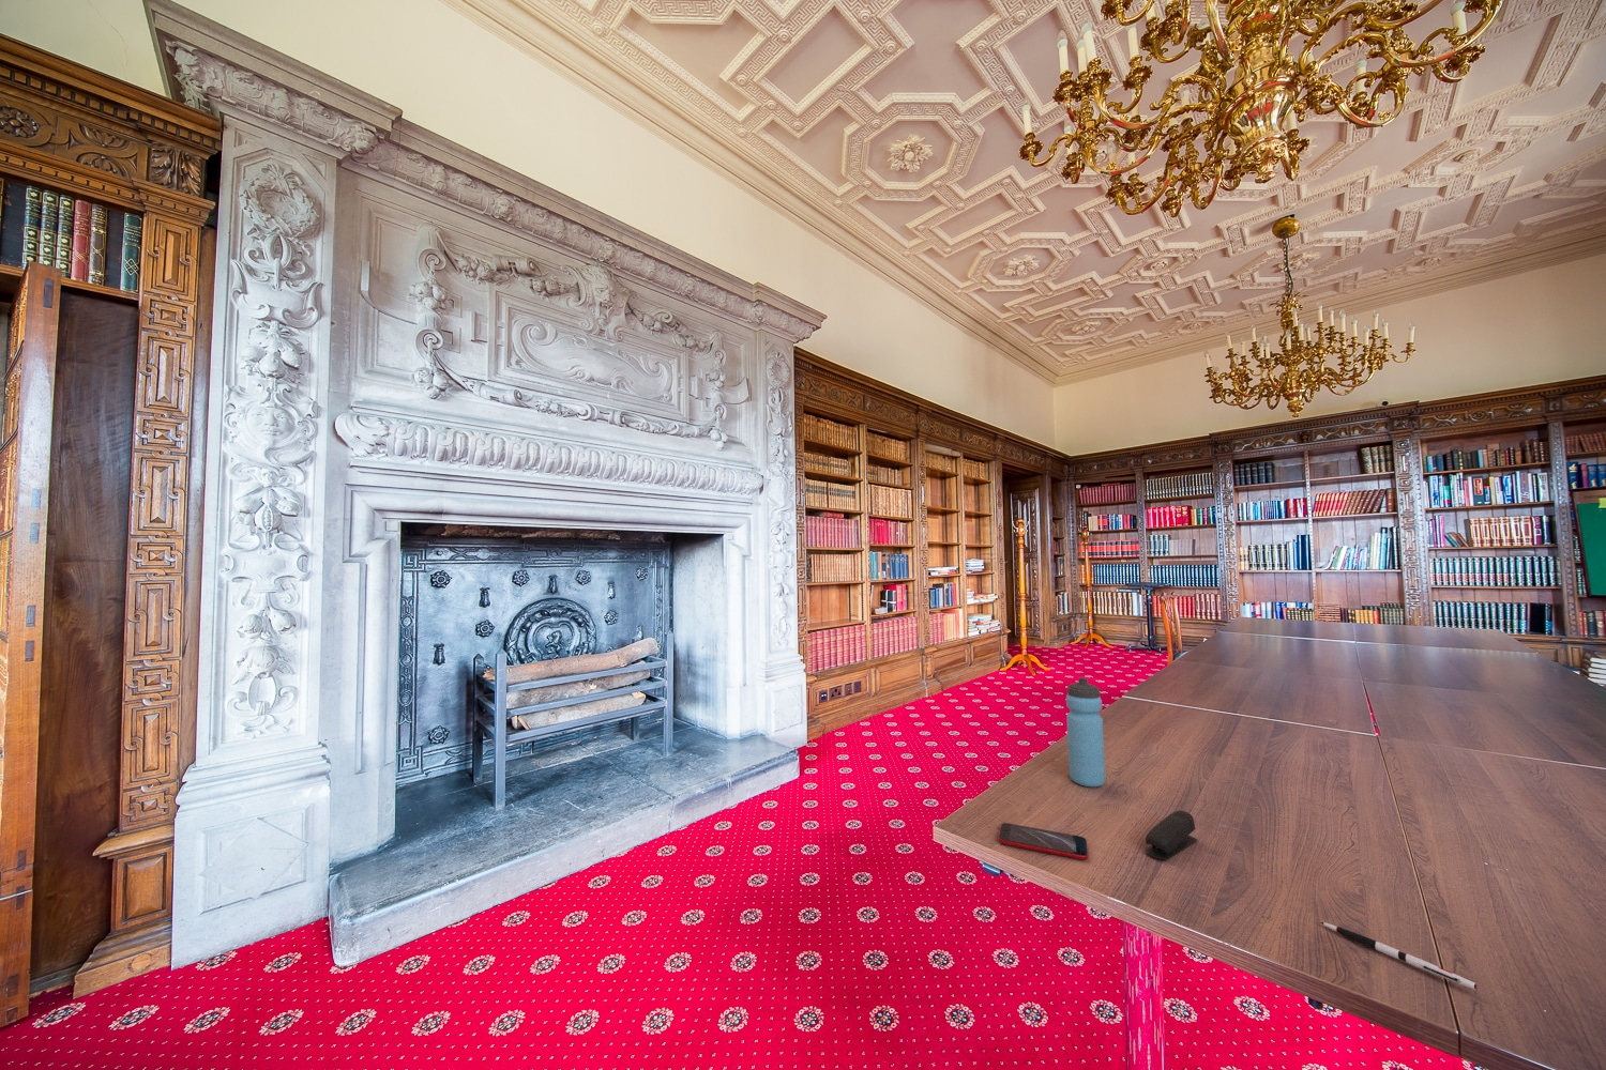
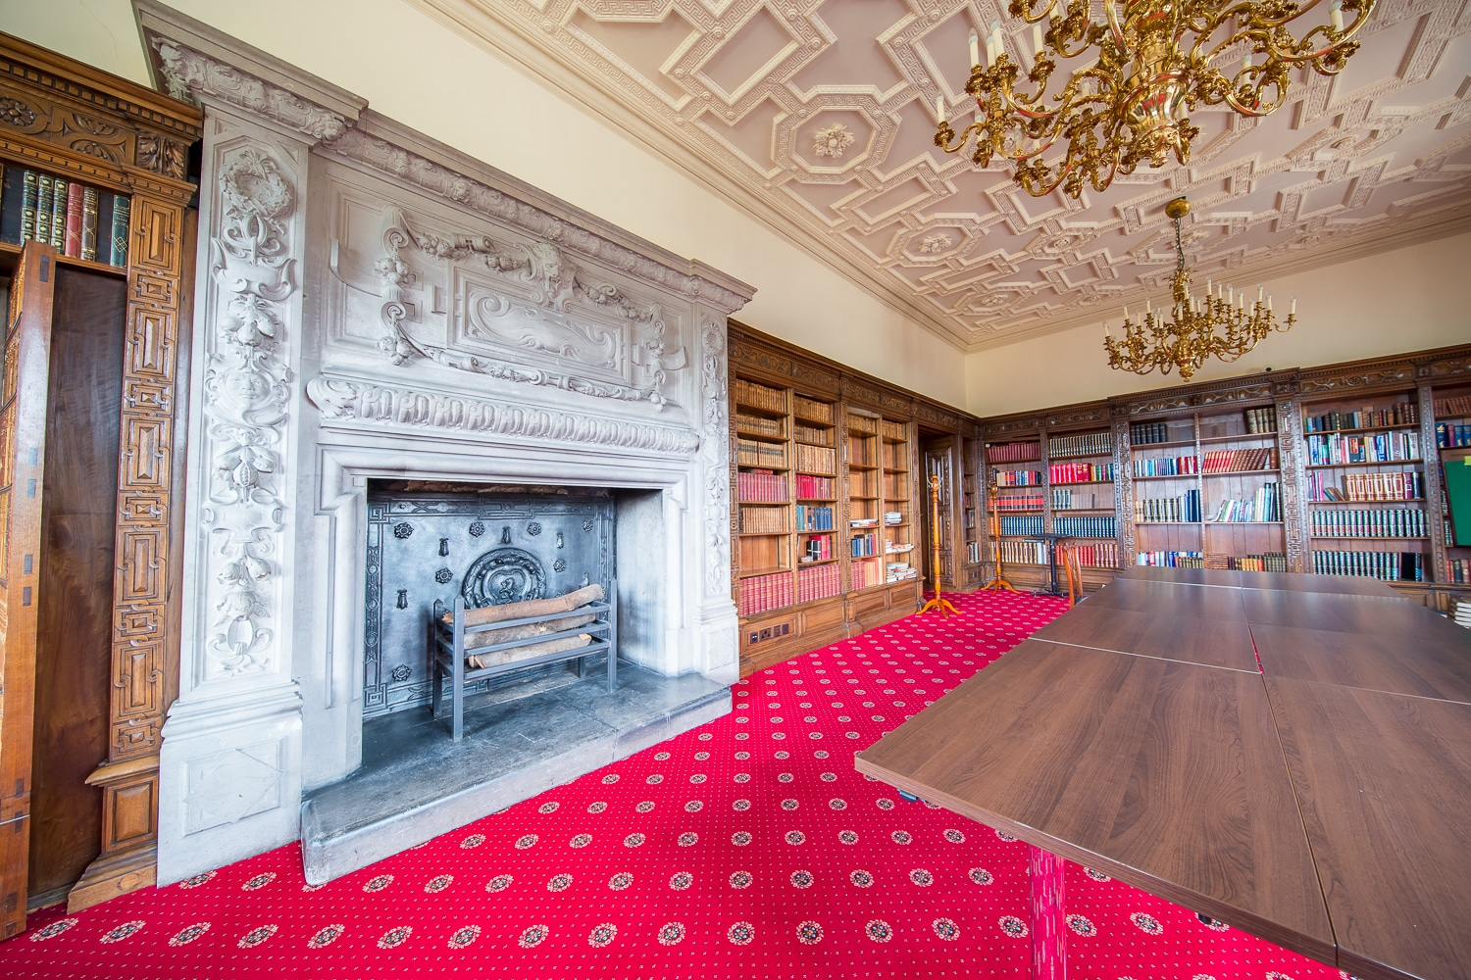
- water bottle [1066,676,1107,788]
- stapler [1145,810,1199,861]
- pen [1319,921,1477,991]
- smartphone [997,822,1090,860]
